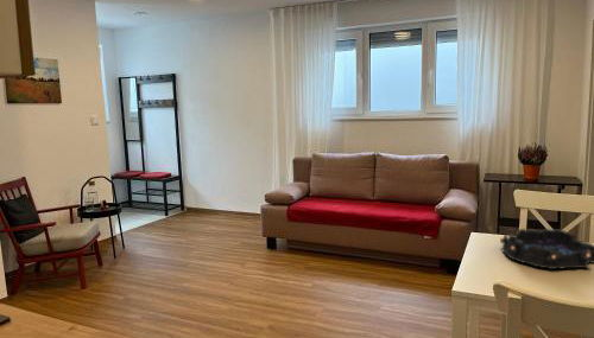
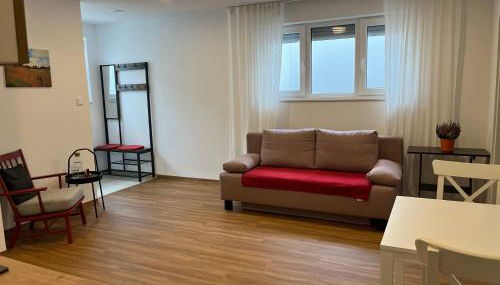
- decorative bowl [499,228,594,270]
